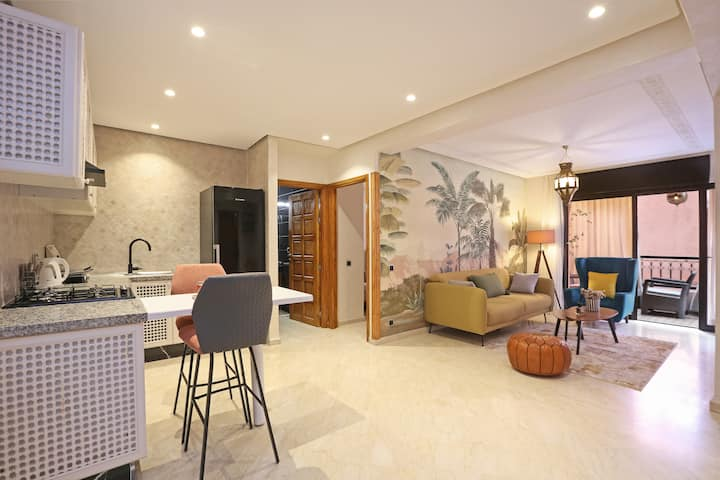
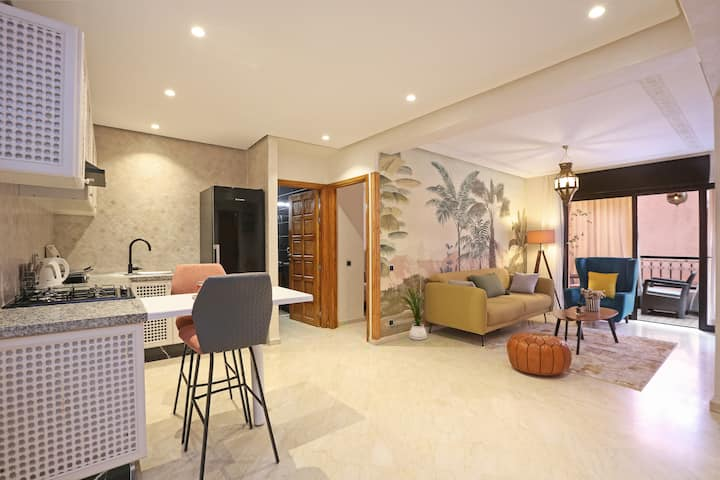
+ house plant [399,287,431,341]
